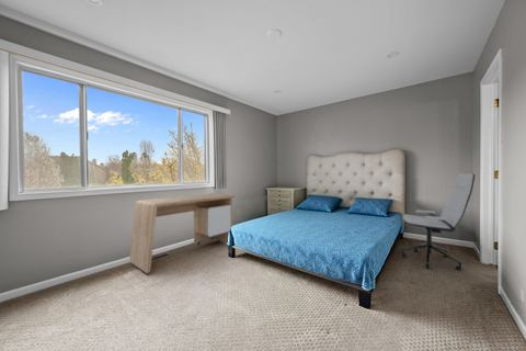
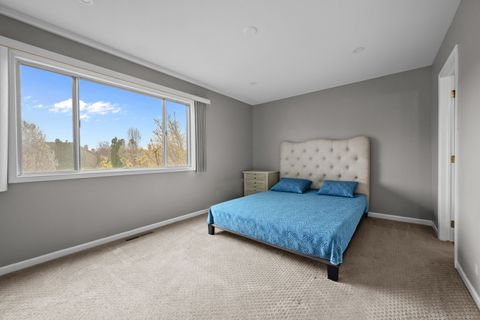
- desk [128,192,237,274]
- office chair [400,172,476,271]
